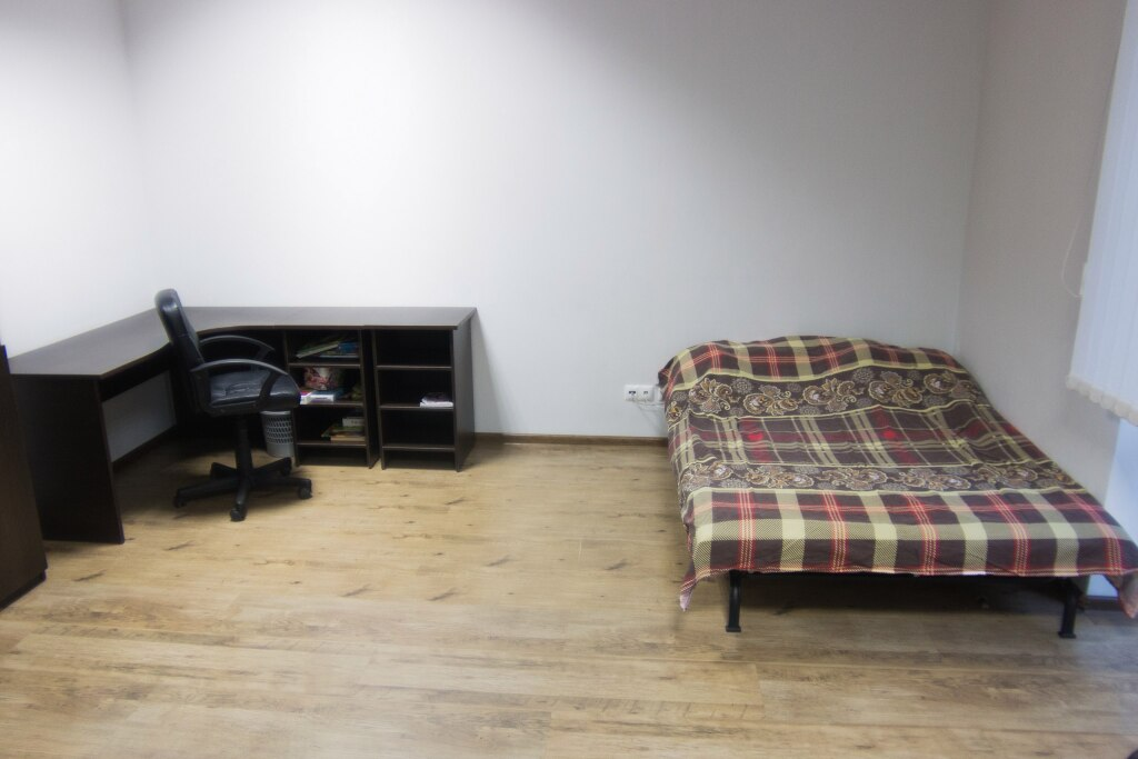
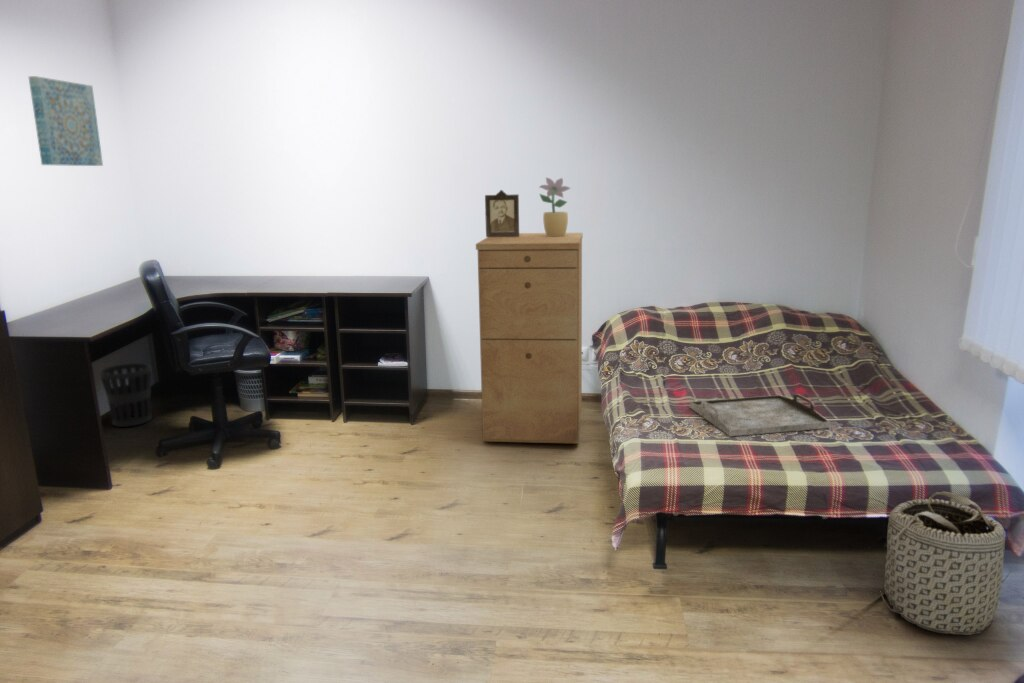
+ serving tray [689,393,831,437]
+ wall art [28,75,104,167]
+ potted plant [538,176,572,236]
+ wastebasket [98,362,153,428]
+ basket [880,491,1013,636]
+ photo frame [484,189,520,238]
+ filing cabinet [475,232,583,445]
